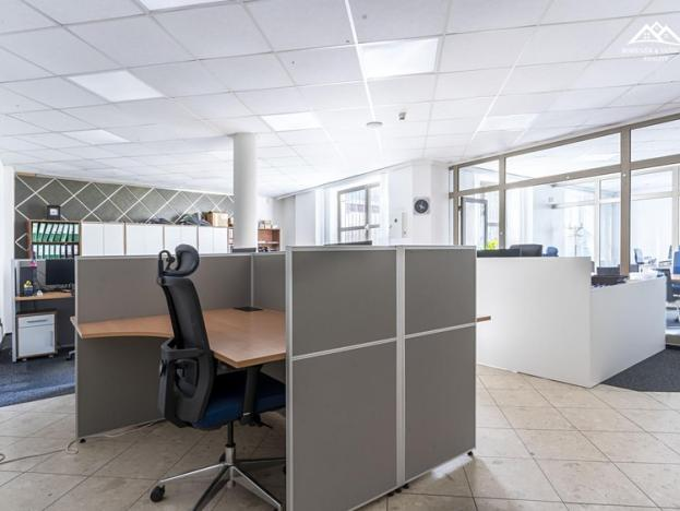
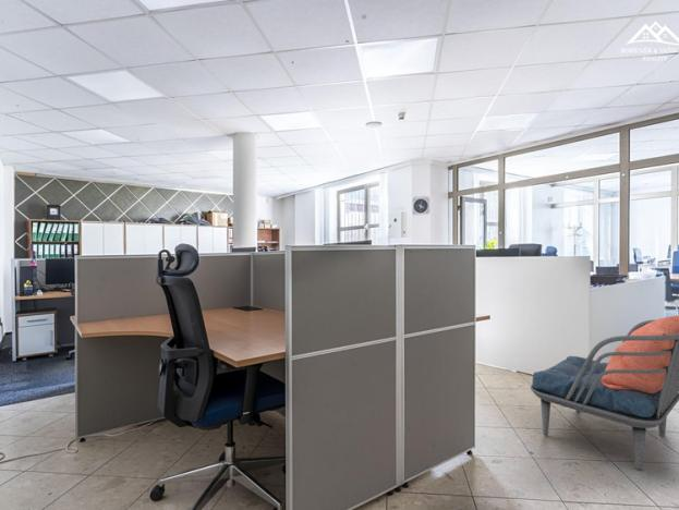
+ armchair [530,314,679,471]
